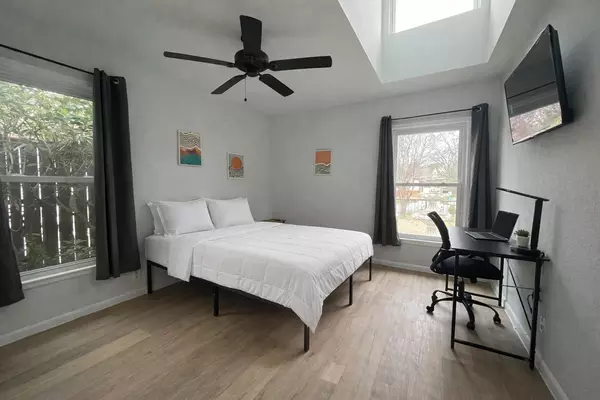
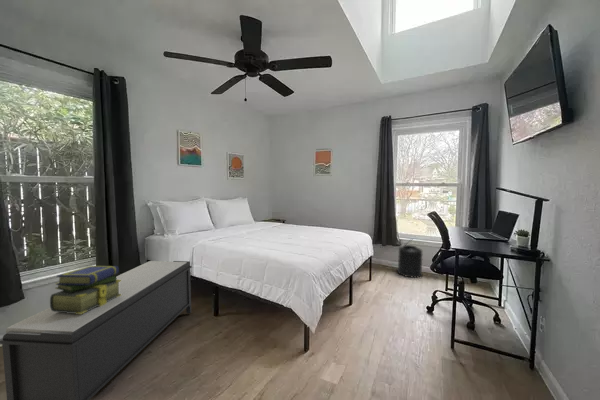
+ stack of books [49,265,121,314]
+ bench [0,260,193,400]
+ trash can [397,237,424,279]
